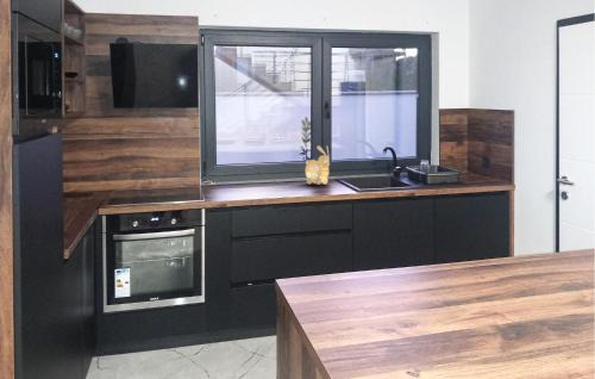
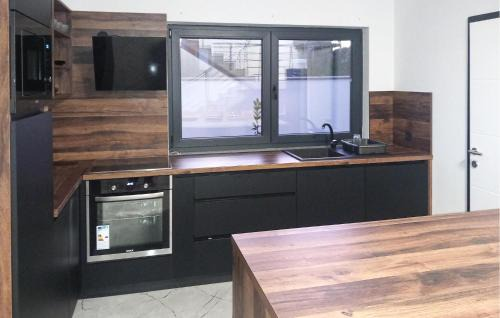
- utensil holder [303,144,331,186]
